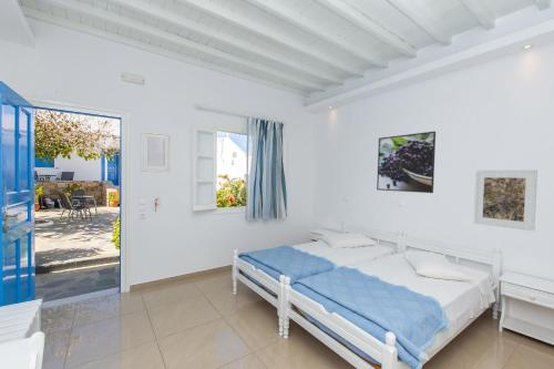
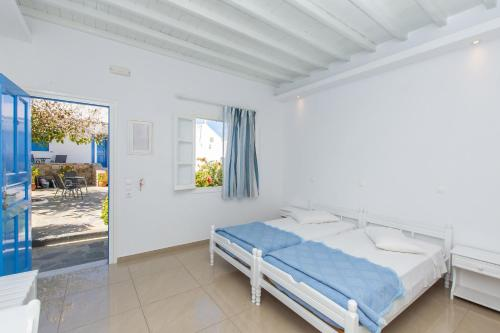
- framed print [376,130,437,194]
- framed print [472,170,538,232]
